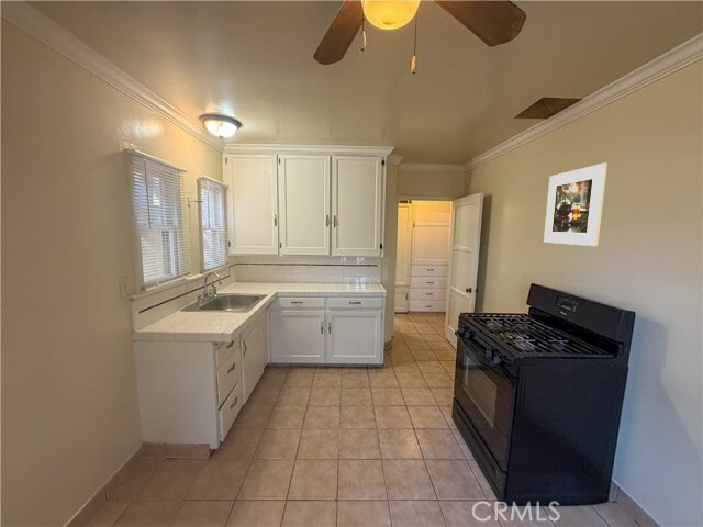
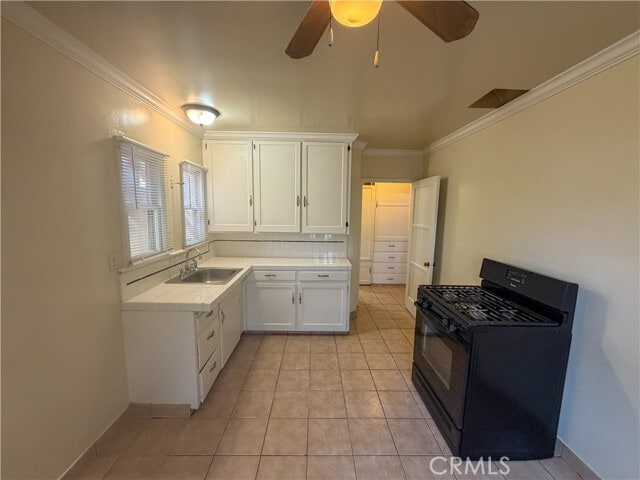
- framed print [543,162,609,247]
